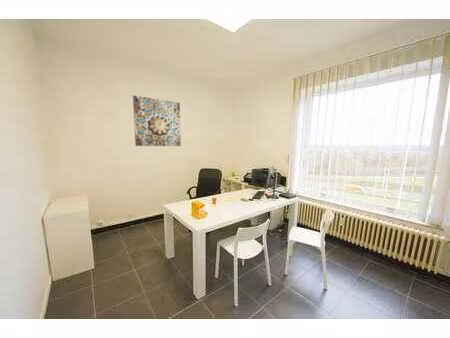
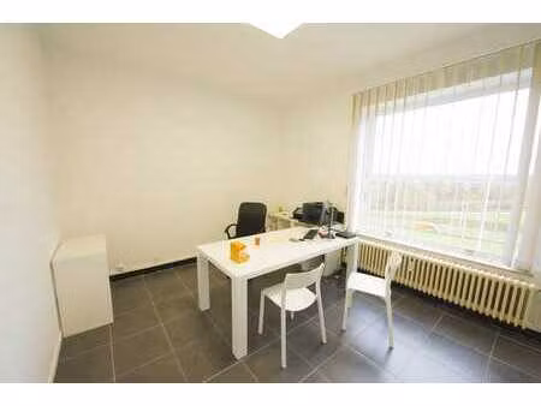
- wall art [132,94,182,147]
